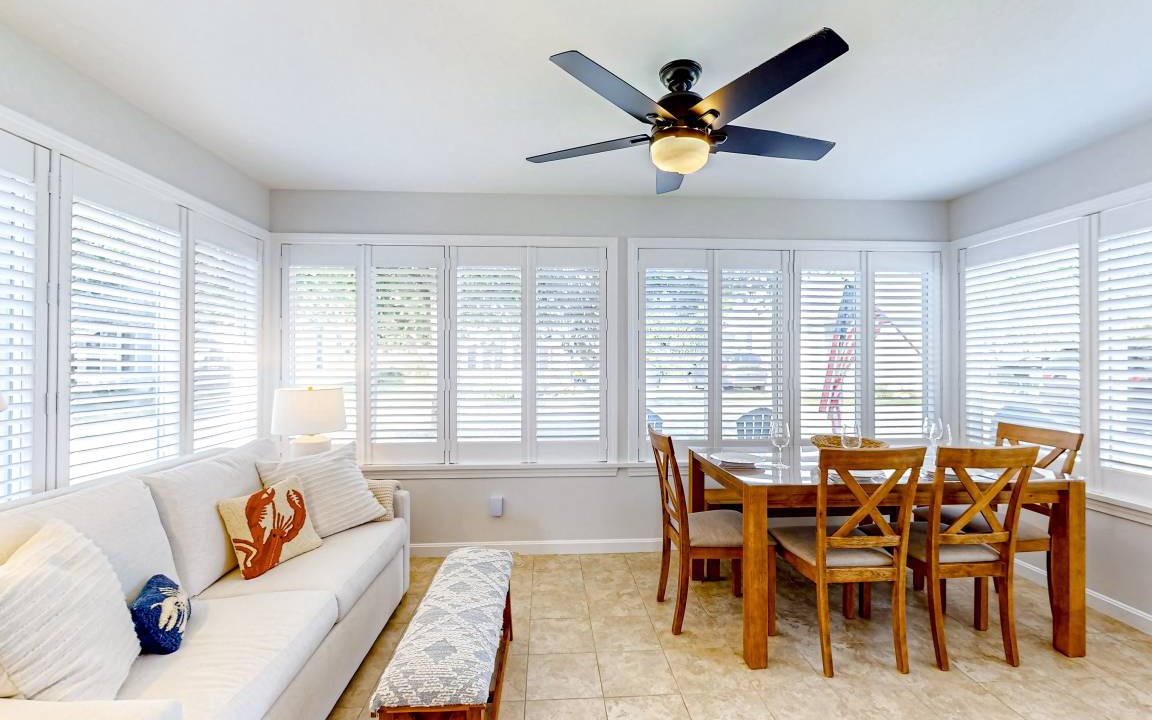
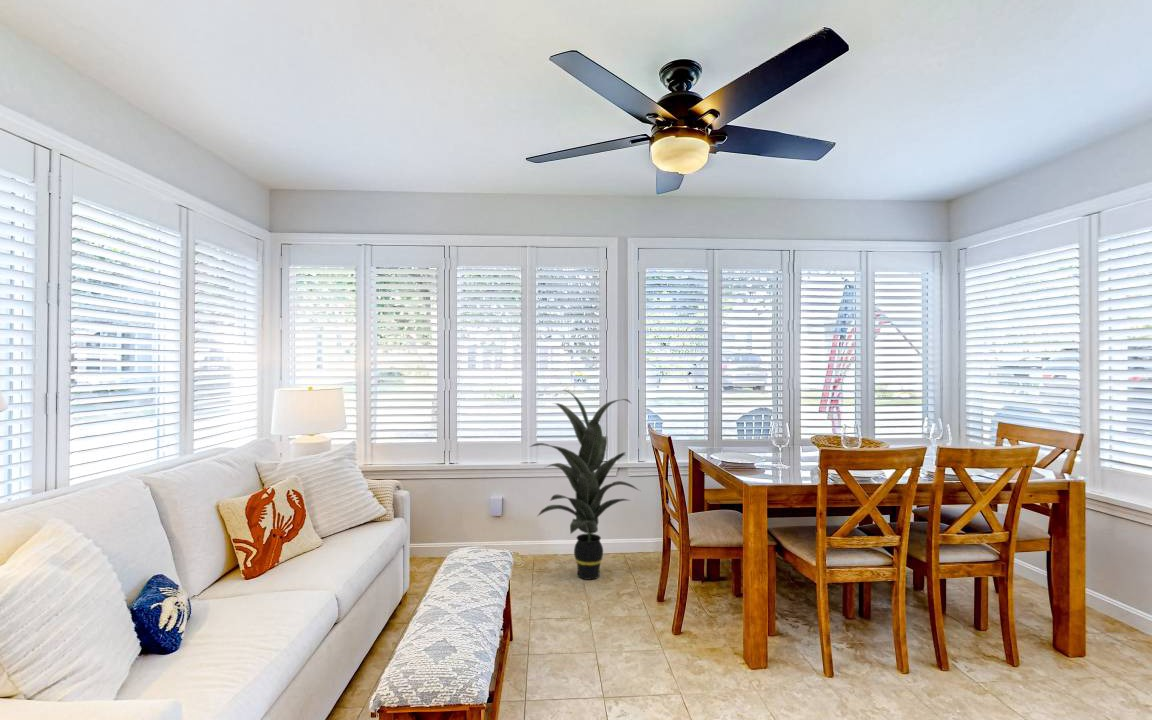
+ indoor plant [528,389,641,581]
